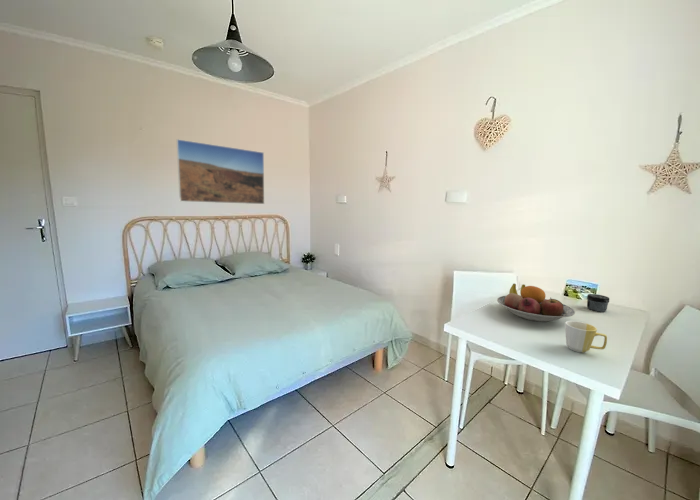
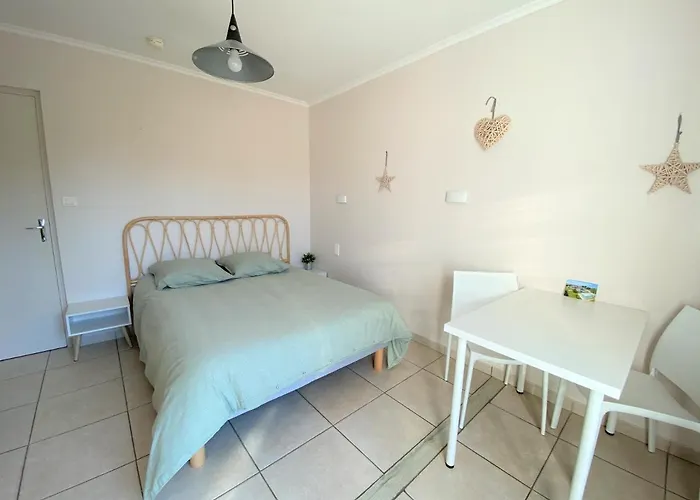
- mug [564,320,608,353]
- jar [586,293,610,313]
- fruit bowl [496,283,576,323]
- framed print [176,138,265,205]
